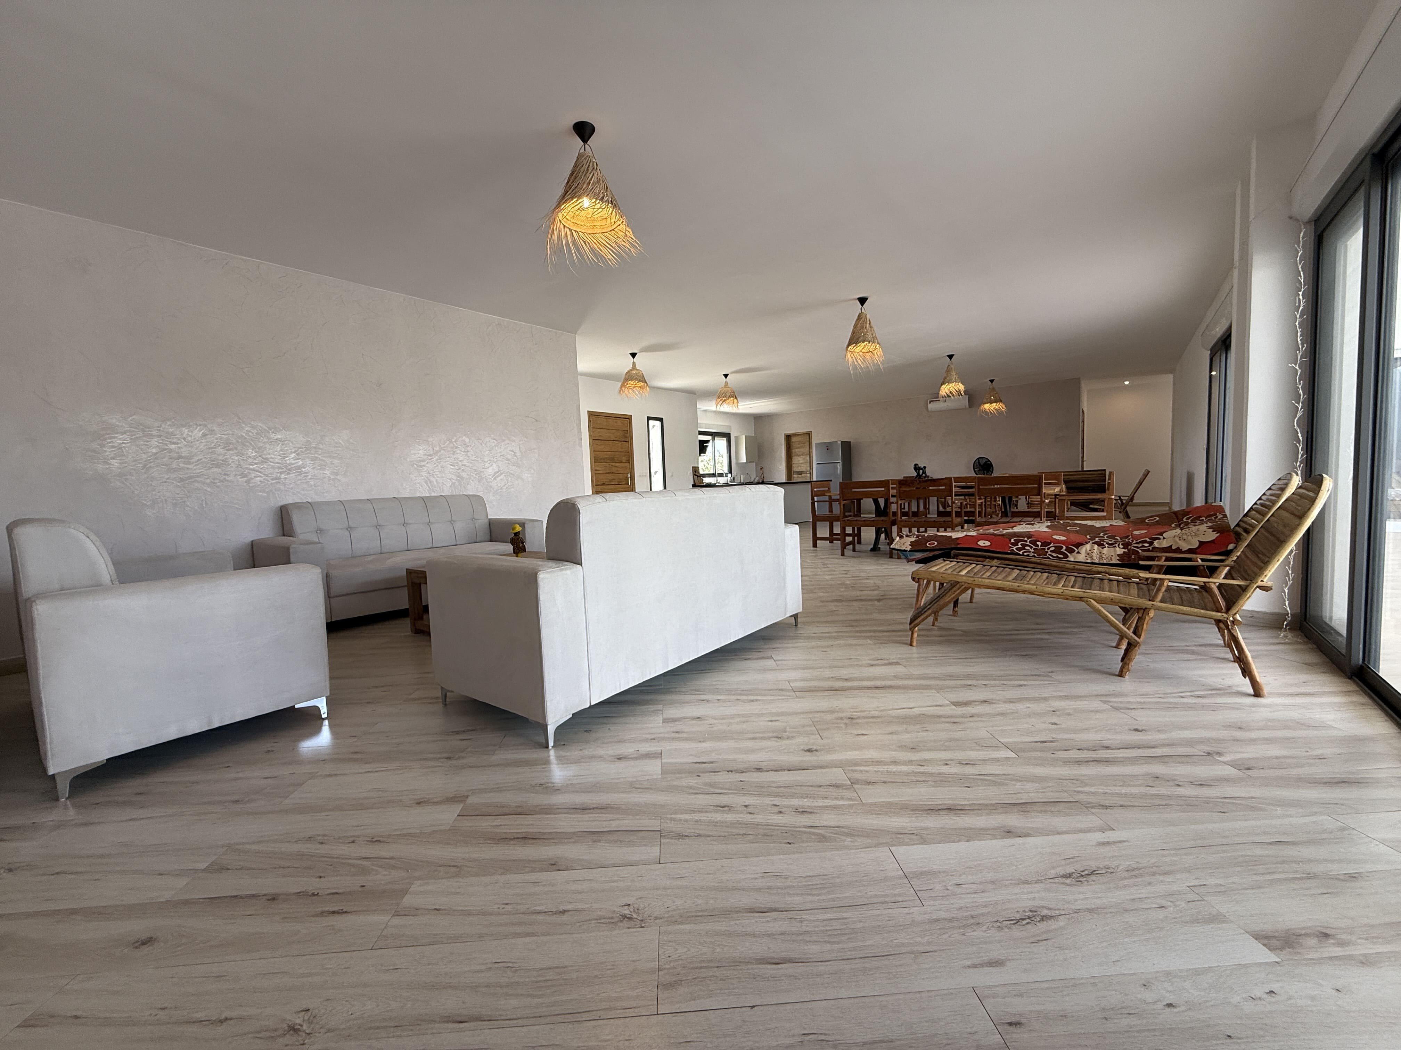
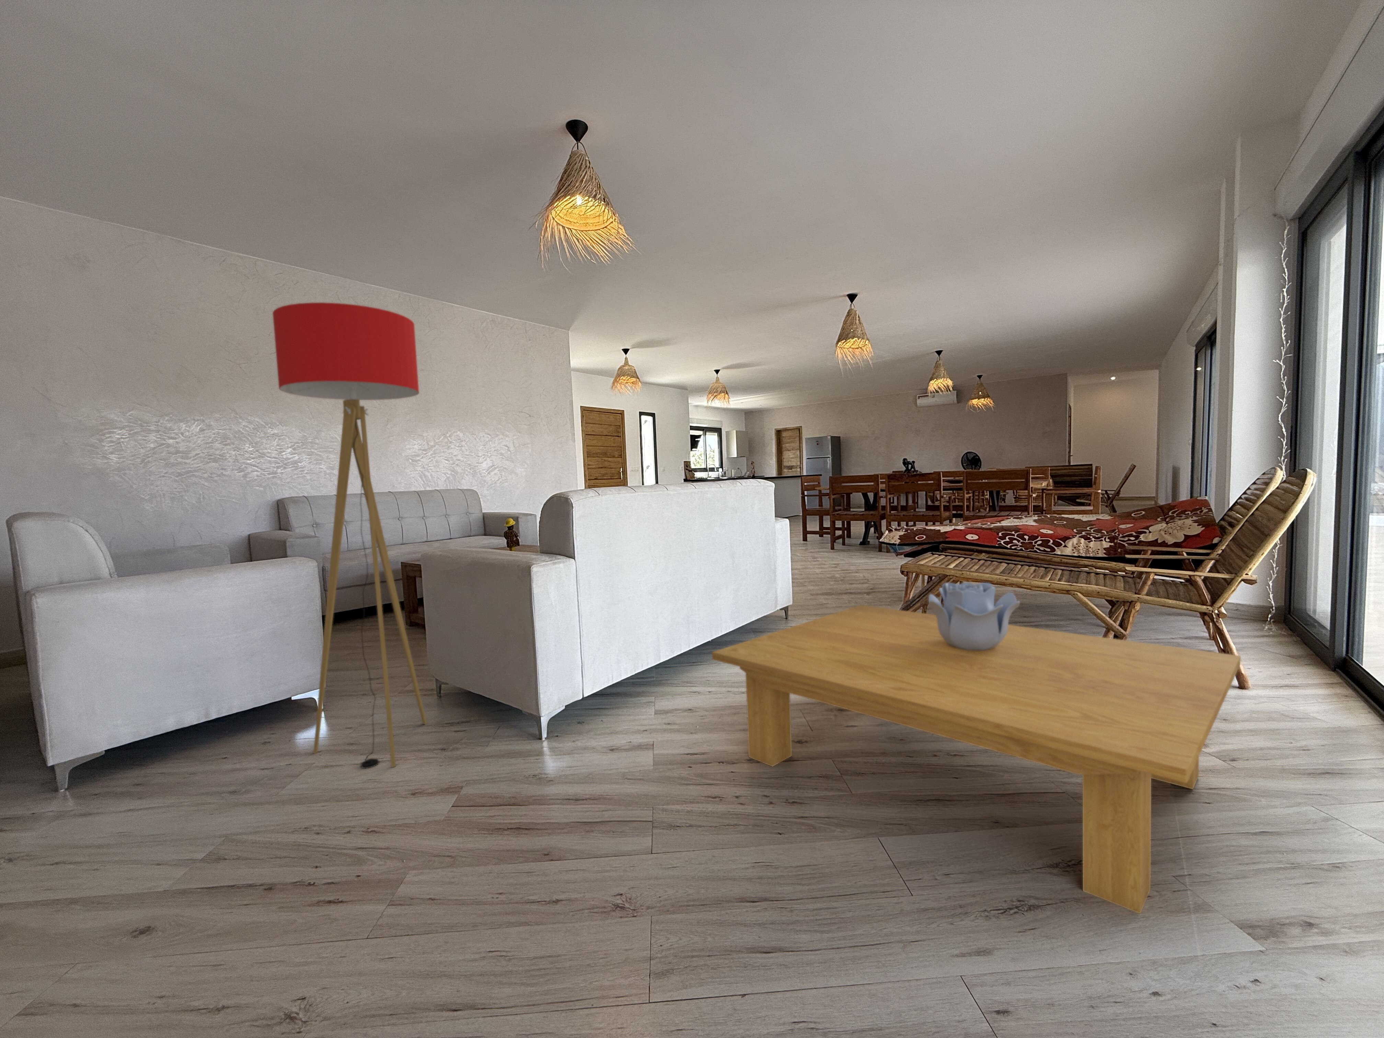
+ decorative bowl [928,582,1020,651]
+ floor lamp [272,302,427,769]
+ coffee table [712,604,1241,915]
